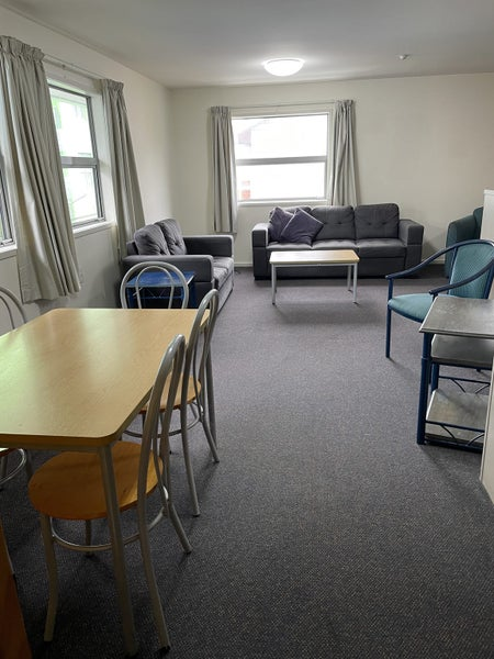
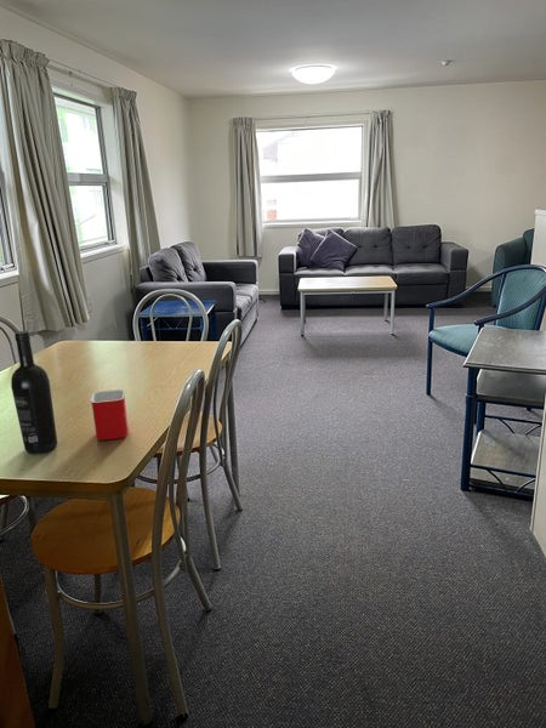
+ wine bottle [10,330,58,455]
+ mug [90,388,130,442]
